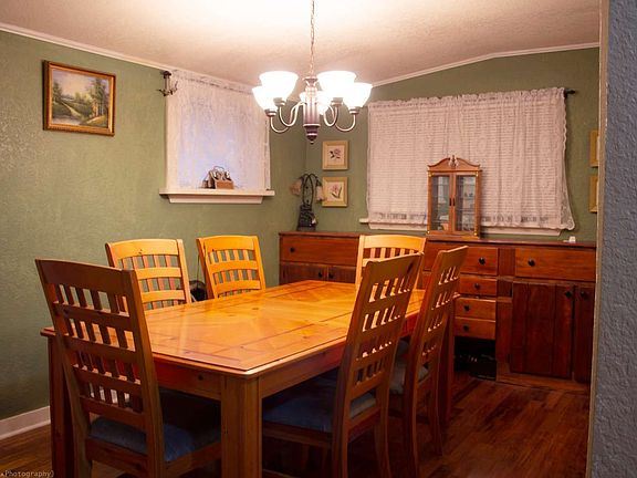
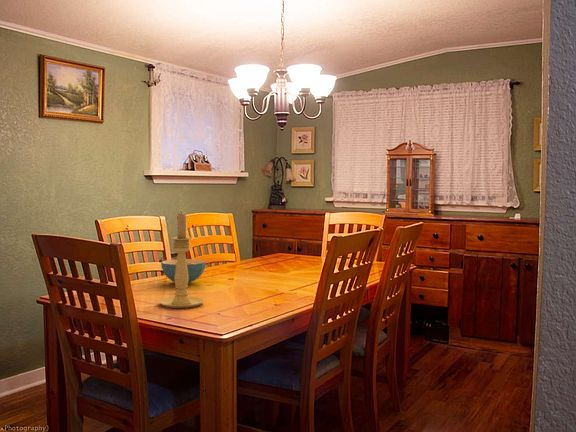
+ candle holder [158,210,205,309]
+ cereal bowl [160,258,207,285]
